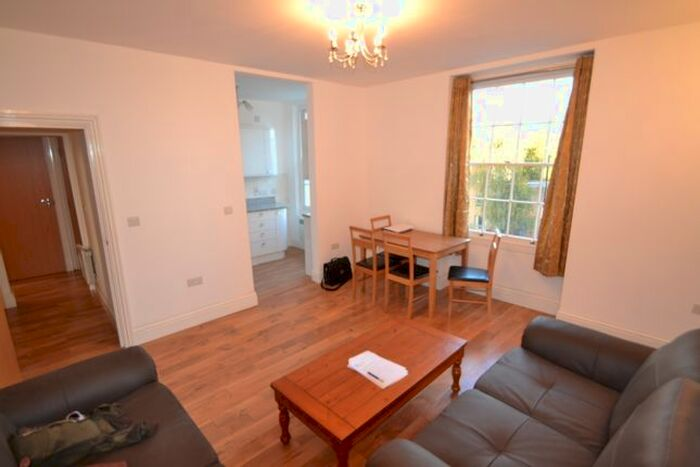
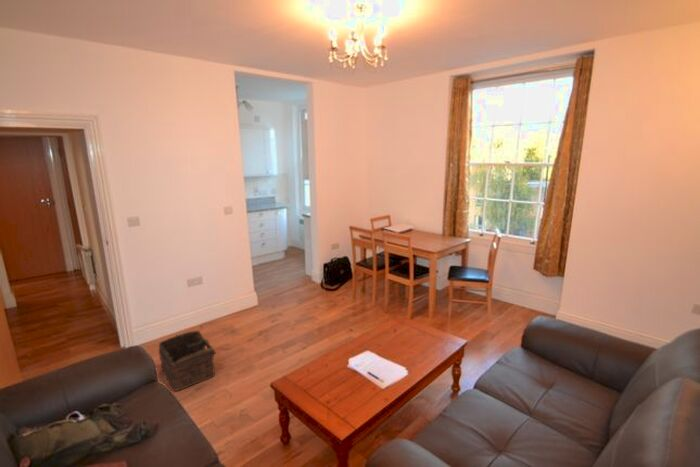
+ basket [158,330,216,392]
